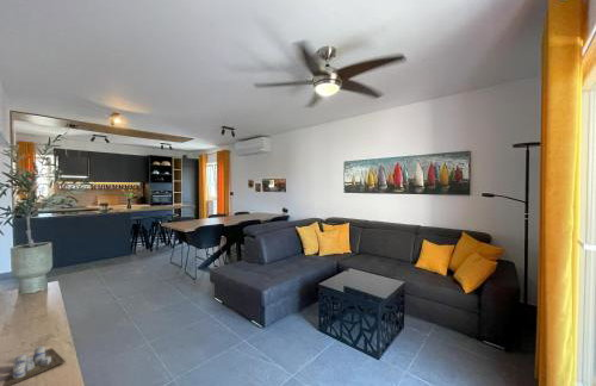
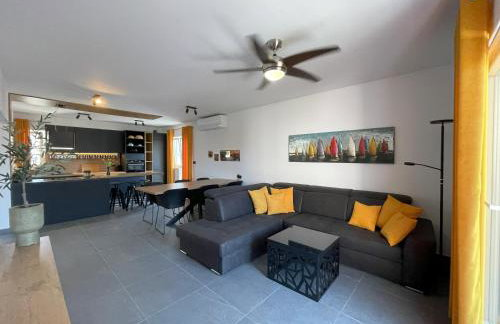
- candle [1,345,67,386]
